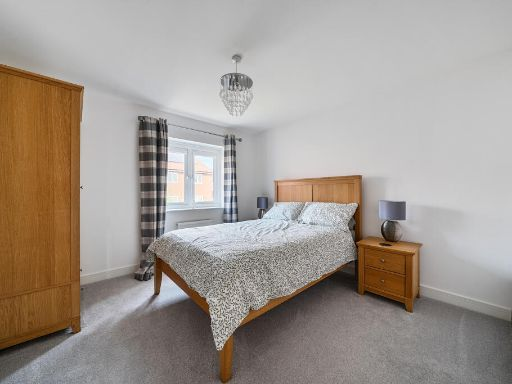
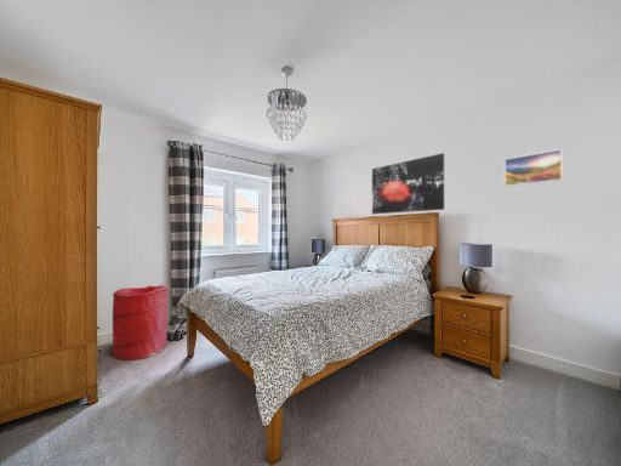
+ laundry hamper [112,284,170,362]
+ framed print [503,148,564,188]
+ wall art [371,152,445,215]
